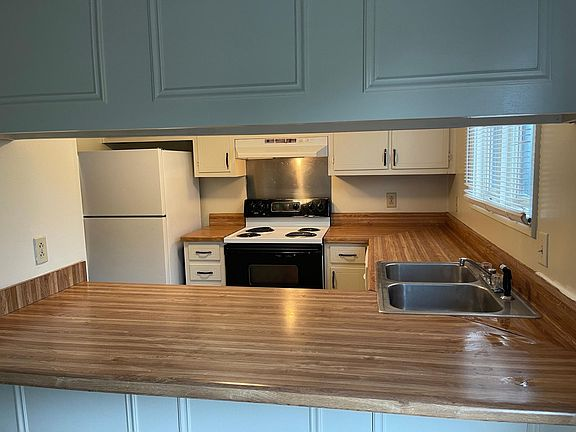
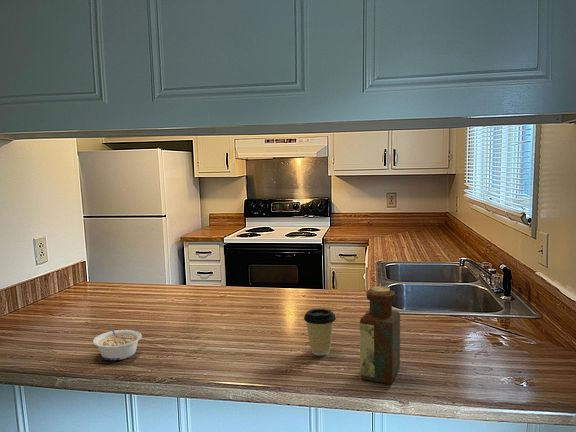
+ legume [92,323,143,361]
+ coffee cup [303,308,337,357]
+ bottle [359,285,401,385]
